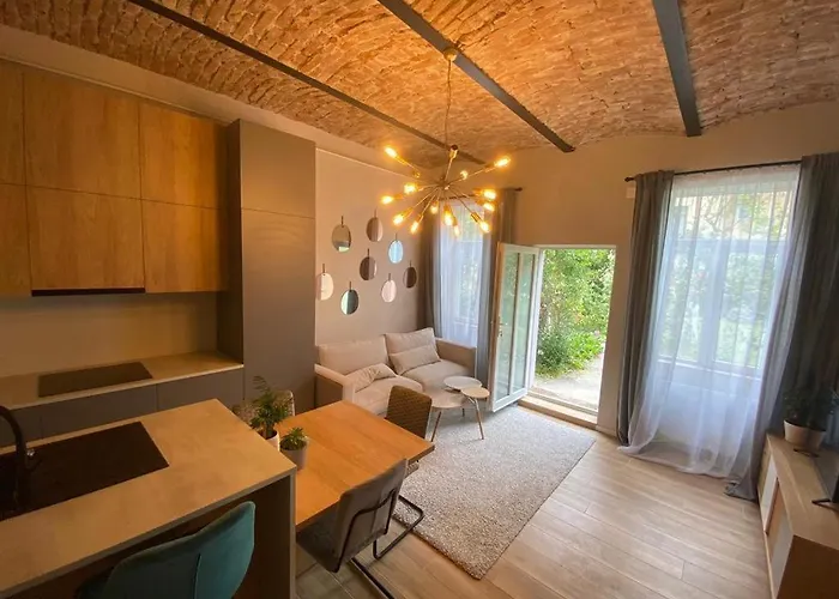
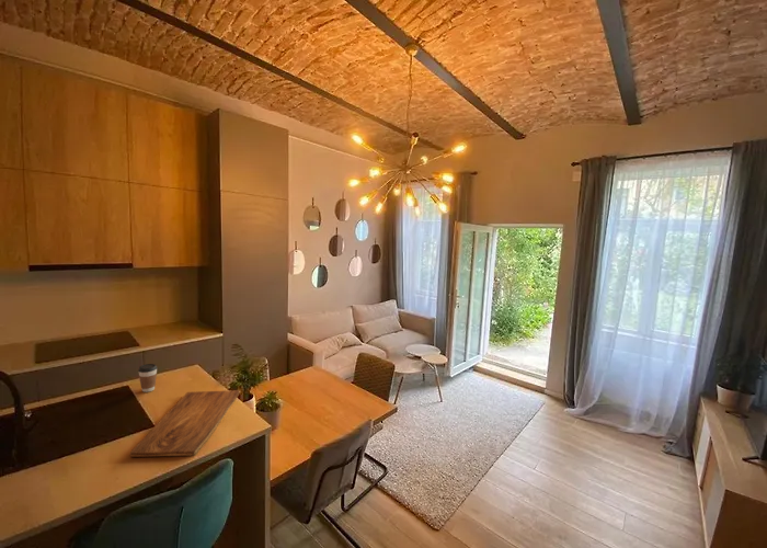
+ coffee cup [137,363,158,393]
+ cutting board [129,389,241,458]
